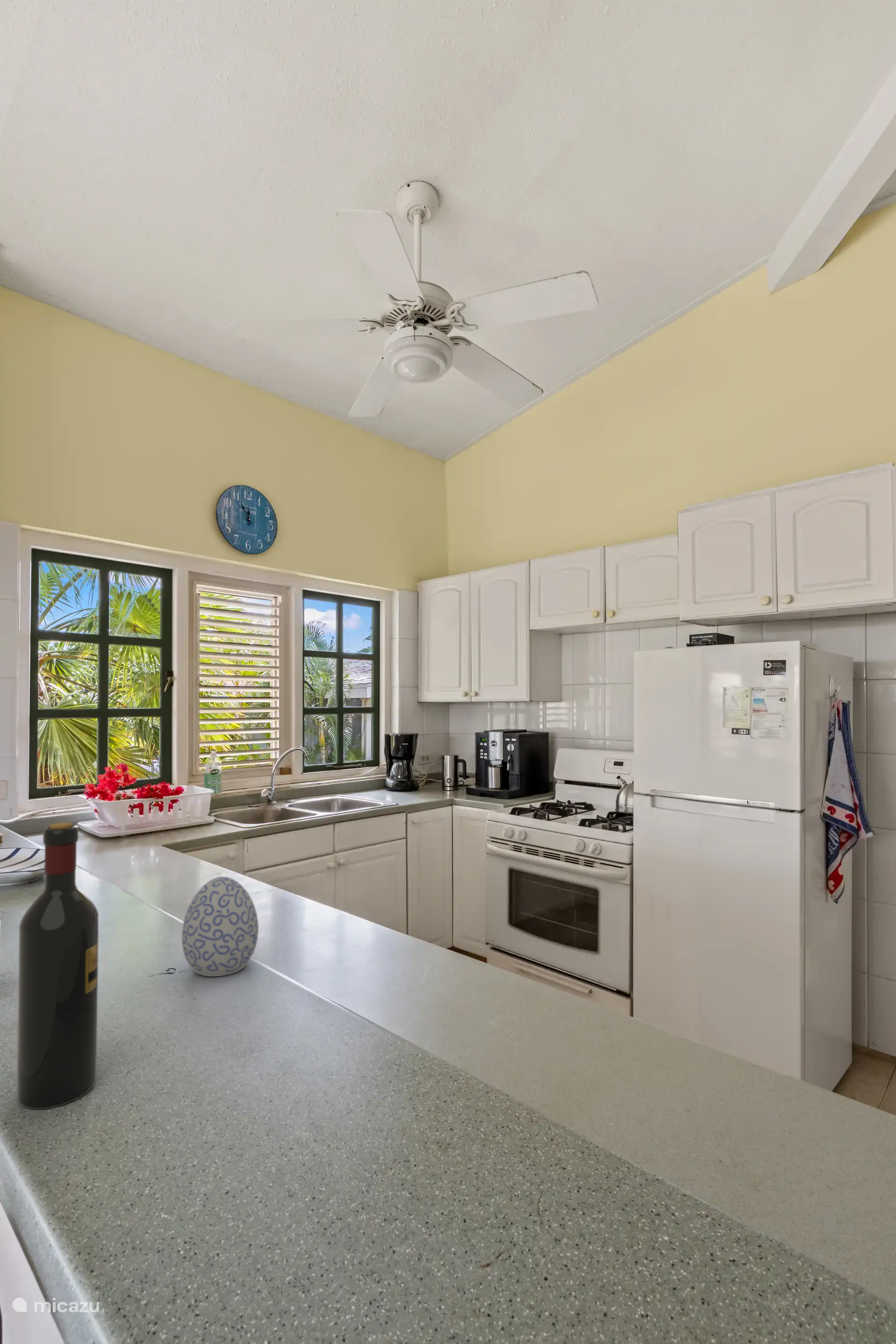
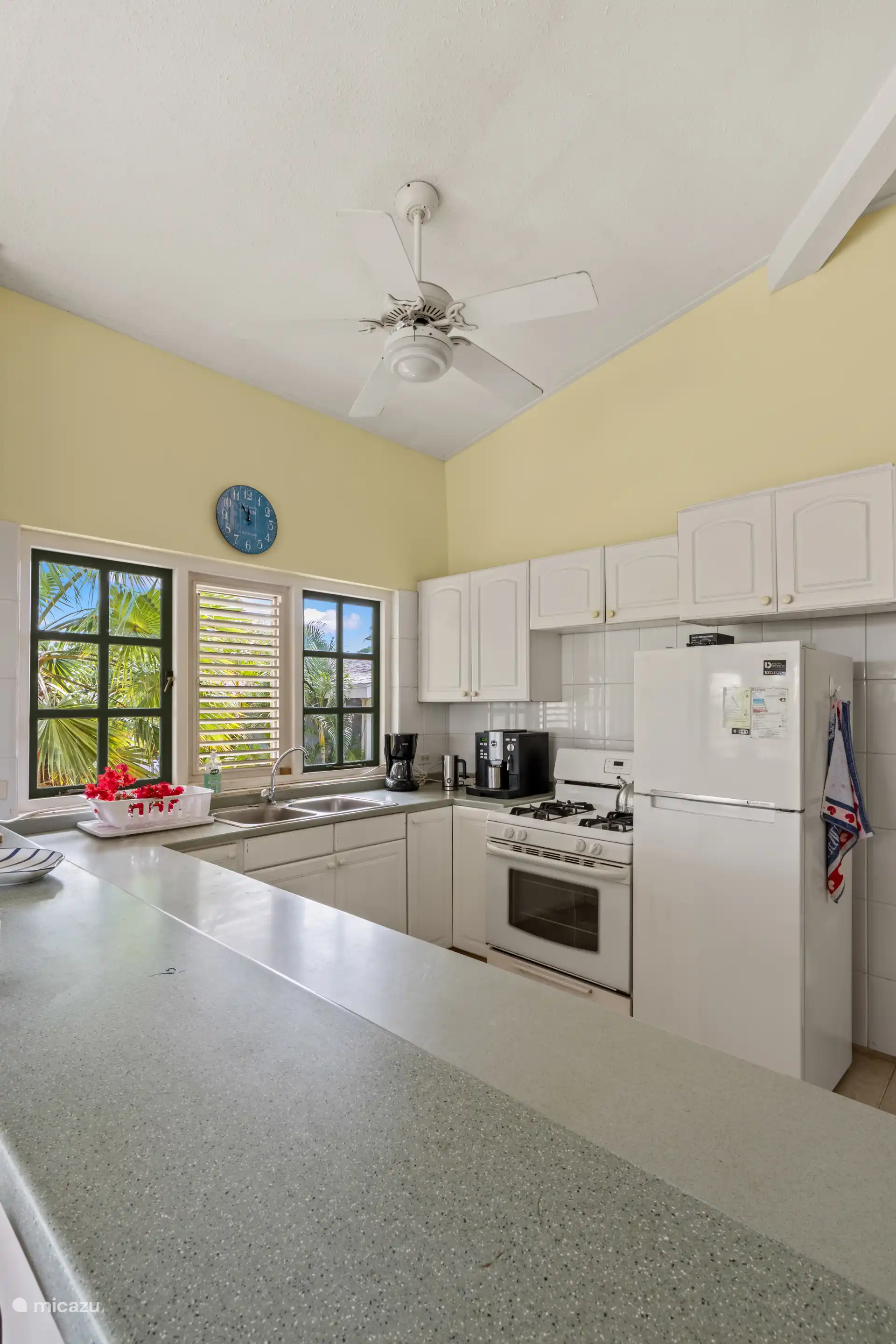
- decorative egg [181,876,259,977]
- wine bottle [16,822,99,1110]
